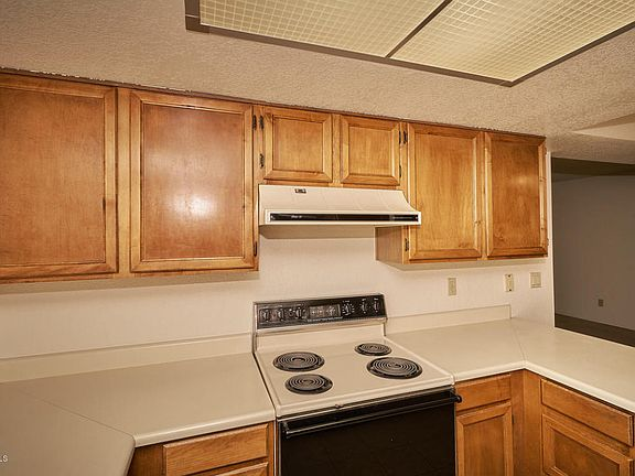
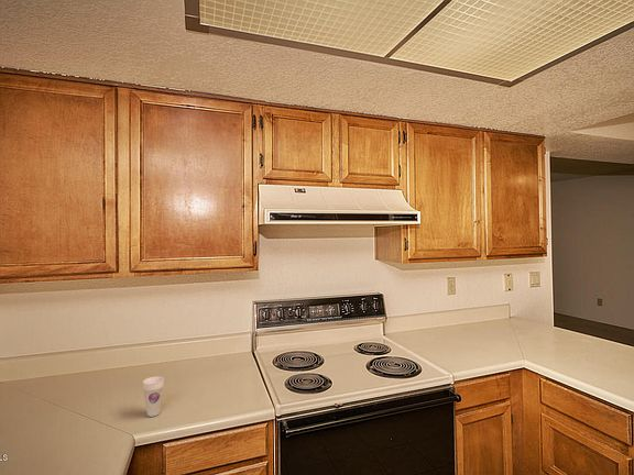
+ cup [142,376,165,418]
